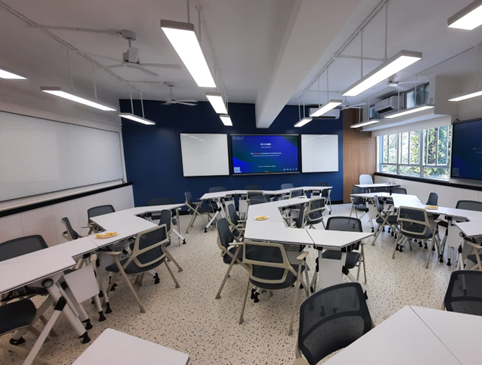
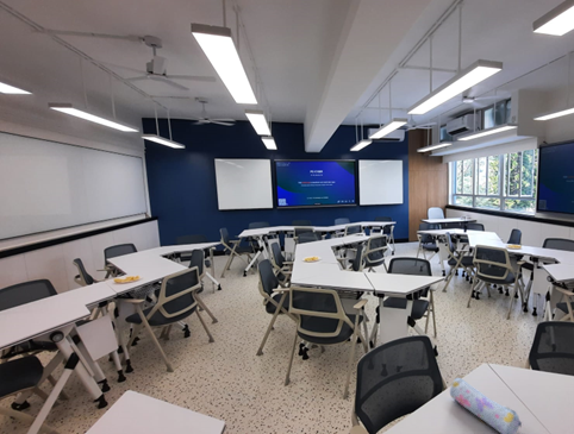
+ pencil case [449,377,523,434]
